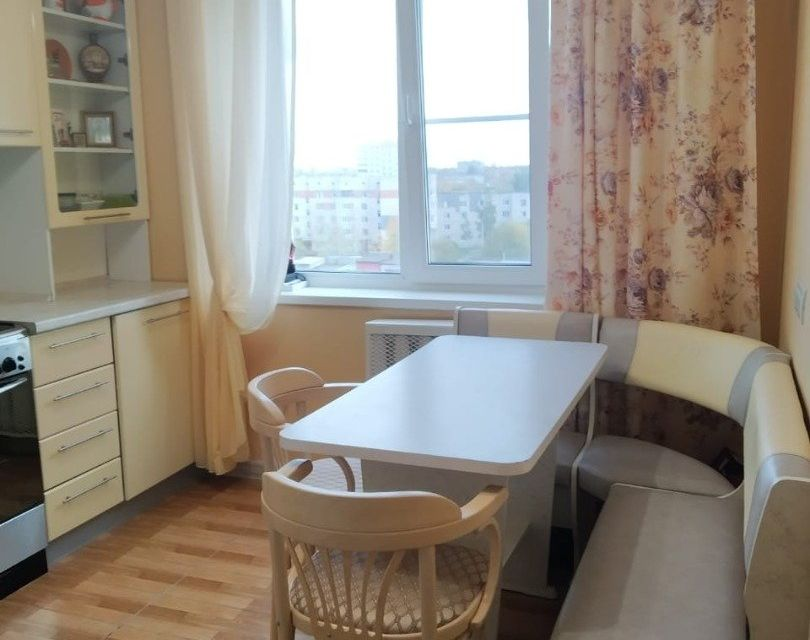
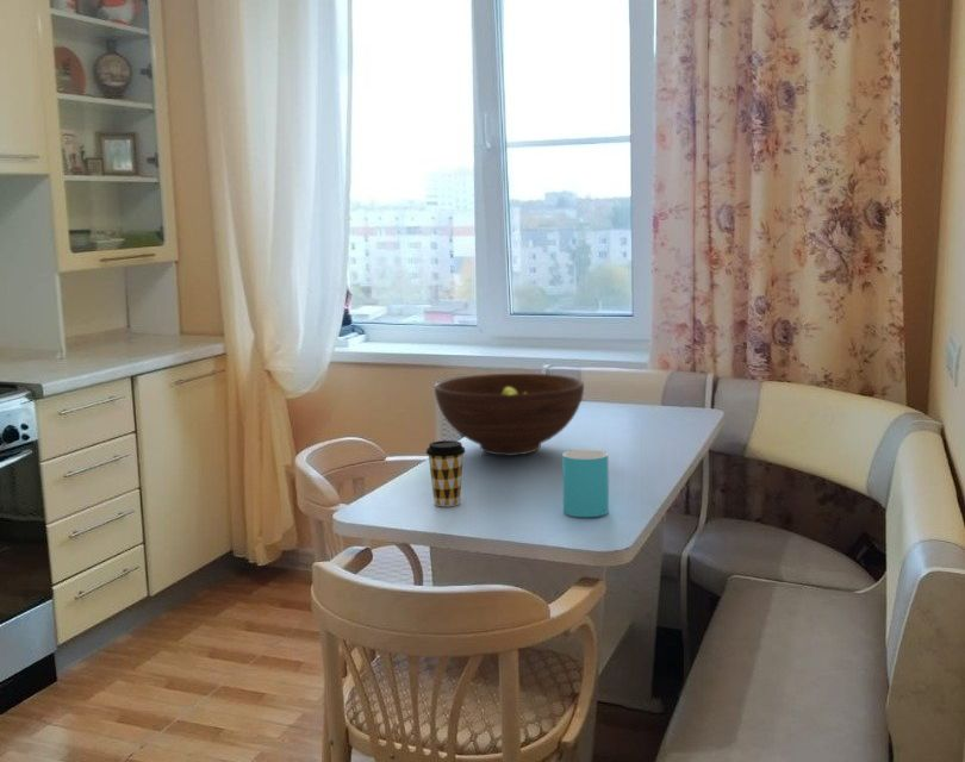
+ coffee cup [425,439,467,507]
+ cup [561,449,610,518]
+ fruit bowl [434,373,585,457]
